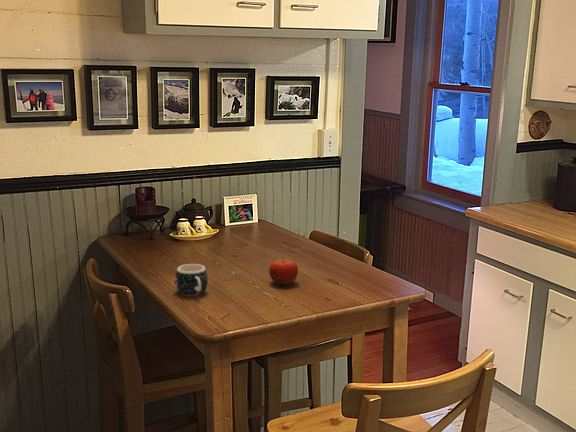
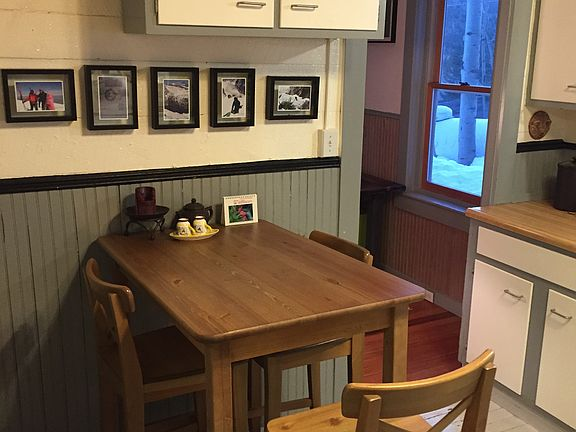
- mug [174,263,209,297]
- fruit [268,256,299,286]
